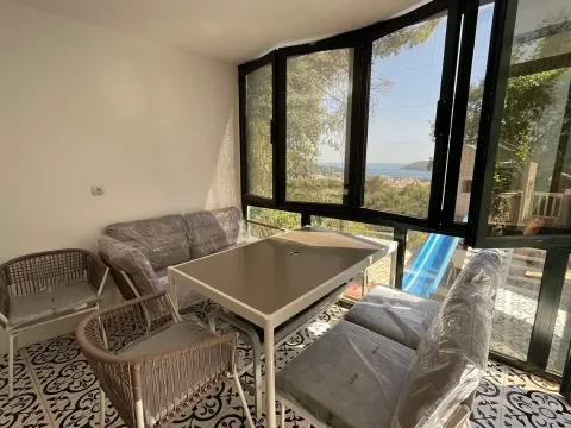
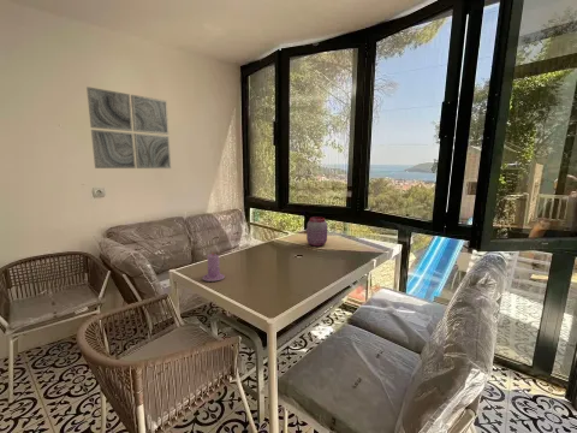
+ candle [201,253,226,283]
+ jar [305,215,328,248]
+ wall art [85,85,172,170]
